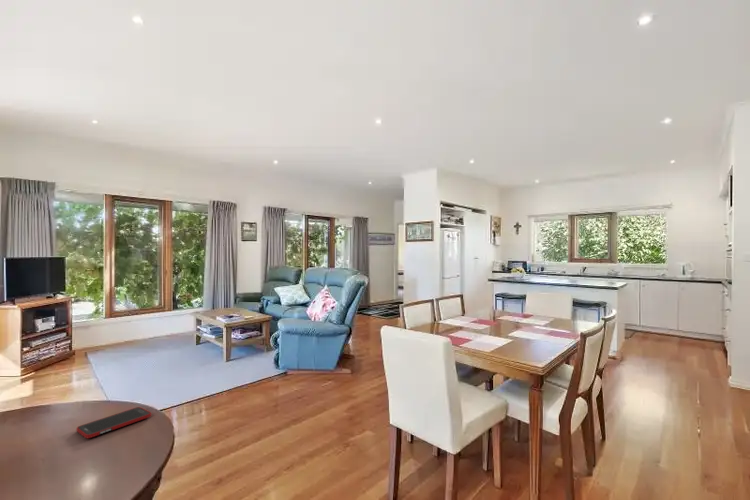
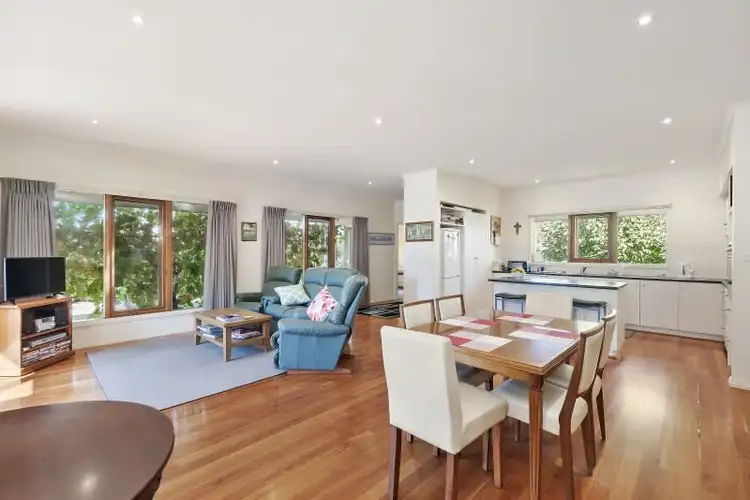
- cell phone [76,406,152,439]
